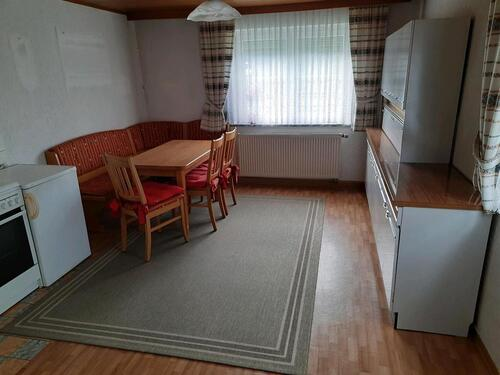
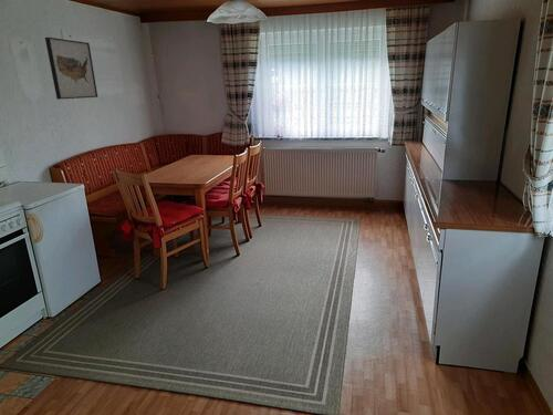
+ wall art [44,37,98,101]
